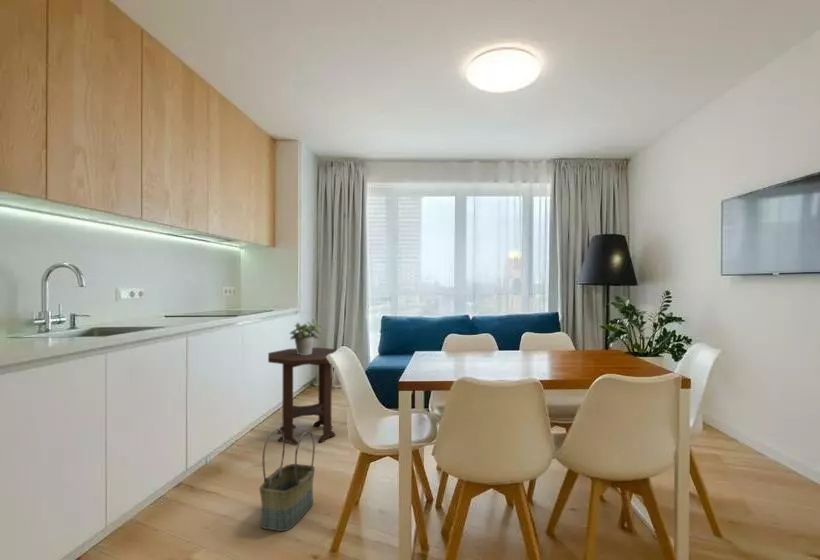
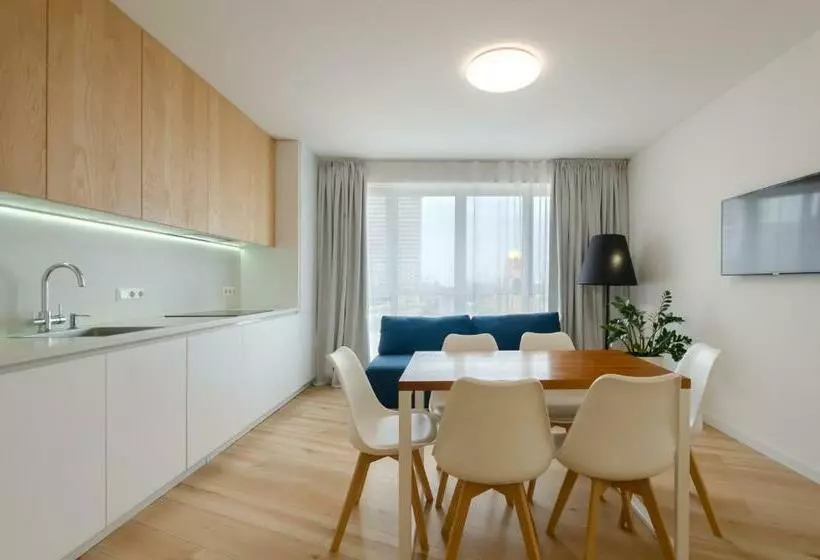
- potted plant [289,319,324,355]
- basket [259,428,316,532]
- side table [267,347,338,446]
